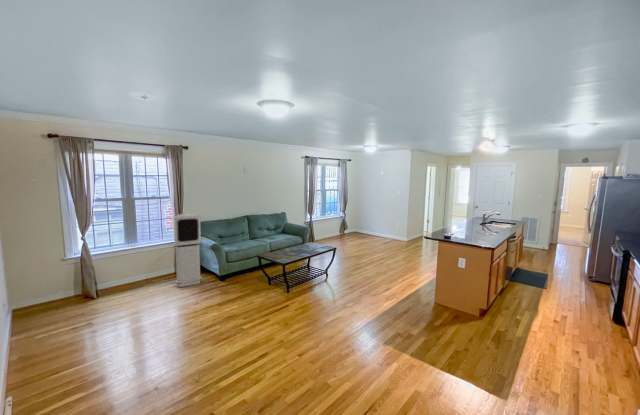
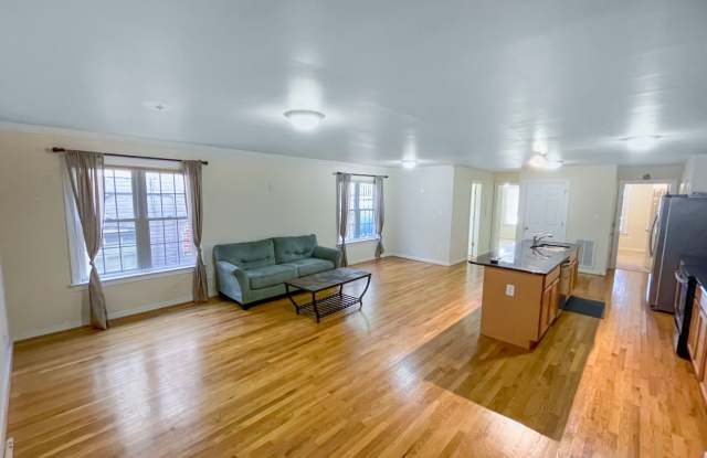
- air purifier [172,213,203,288]
